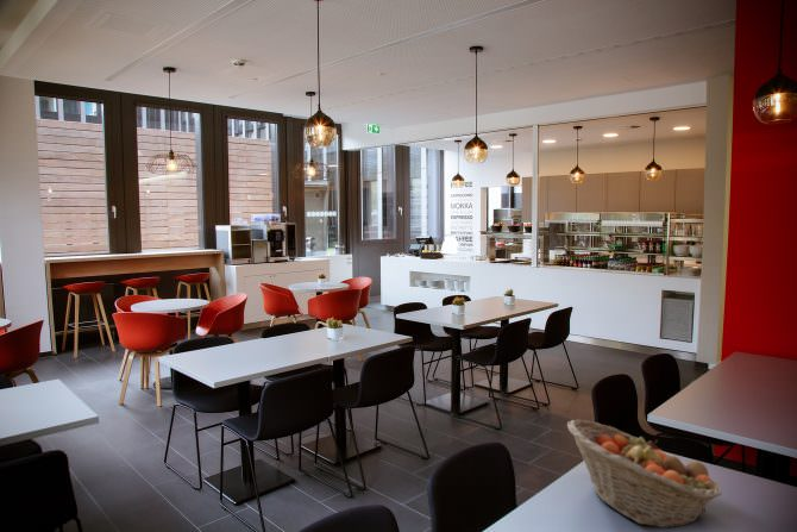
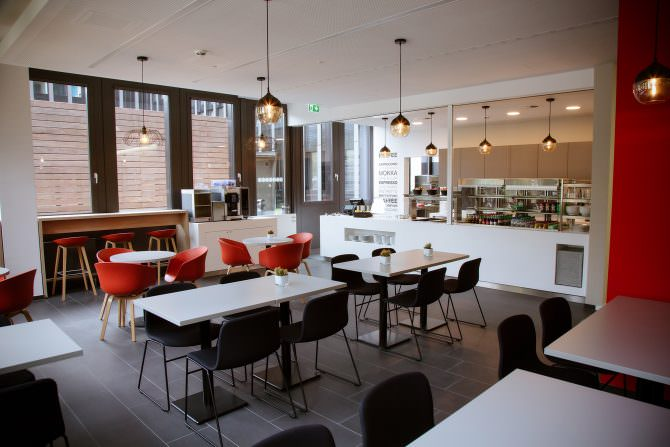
- fruit basket [566,419,723,530]
